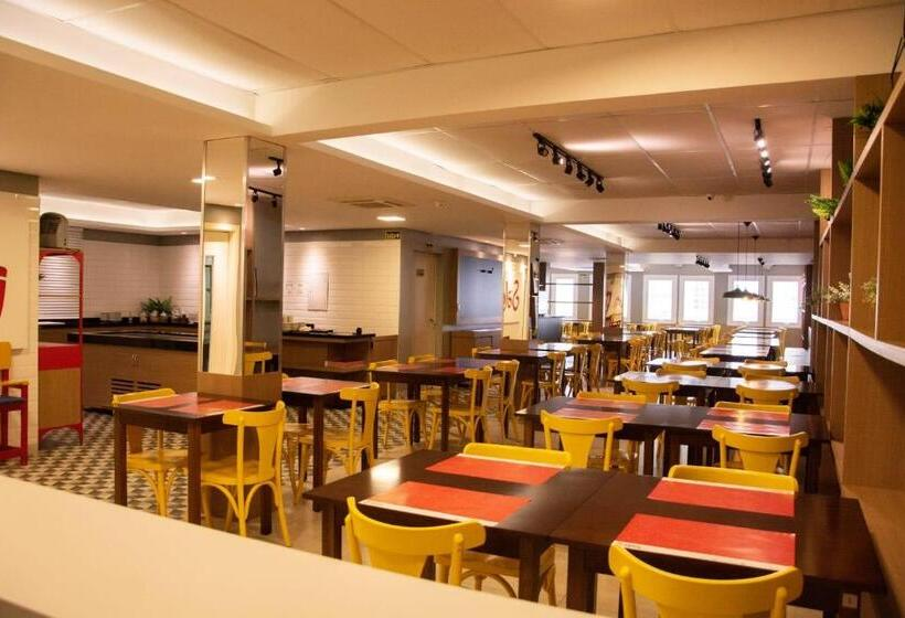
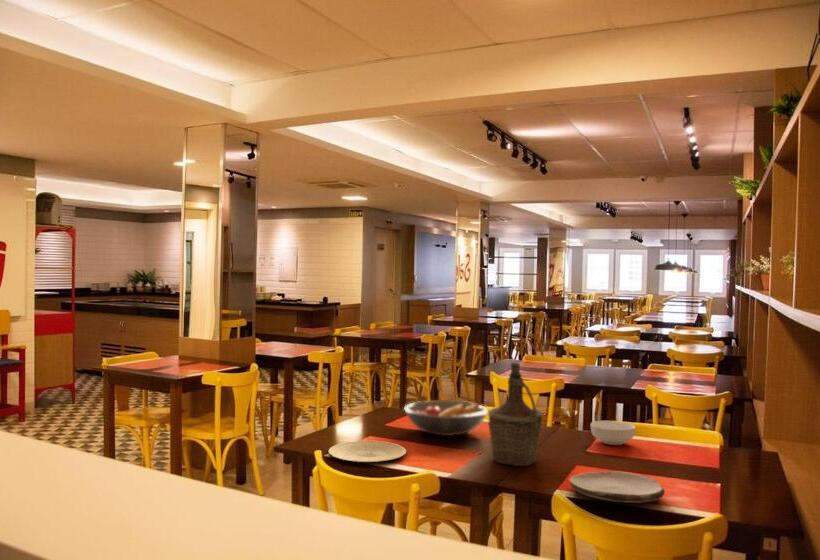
+ fruit bowl [403,399,489,437]
+ plate [568,470,666,504]
+ cereal bowl [590,420,636,446]
+ bottle [487,361,543,467]
+ plate [328,440,407,463]
